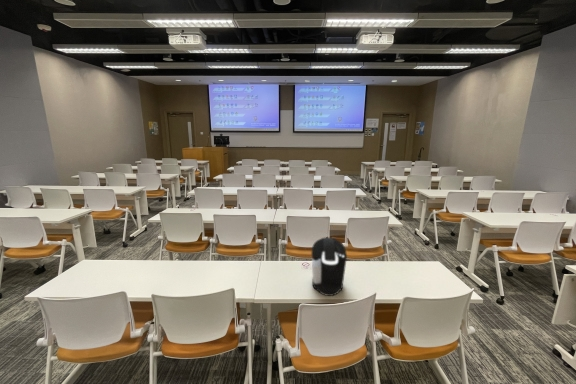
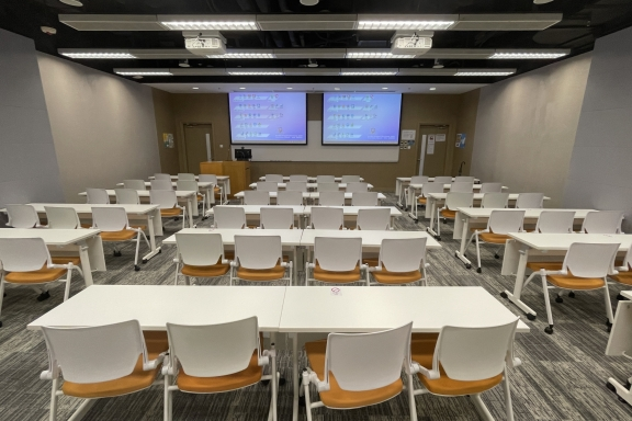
- coffee maker [310,236,348,297]
